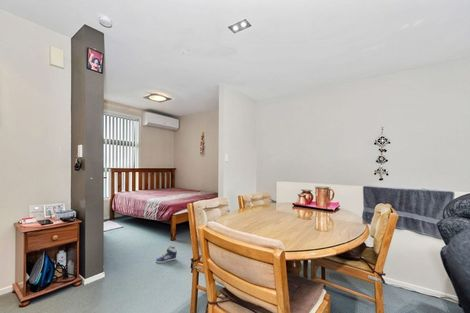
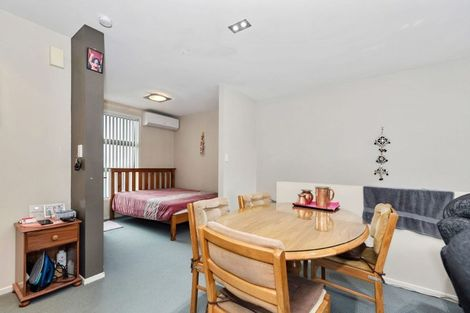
- sneaker [155,245,178,264]
